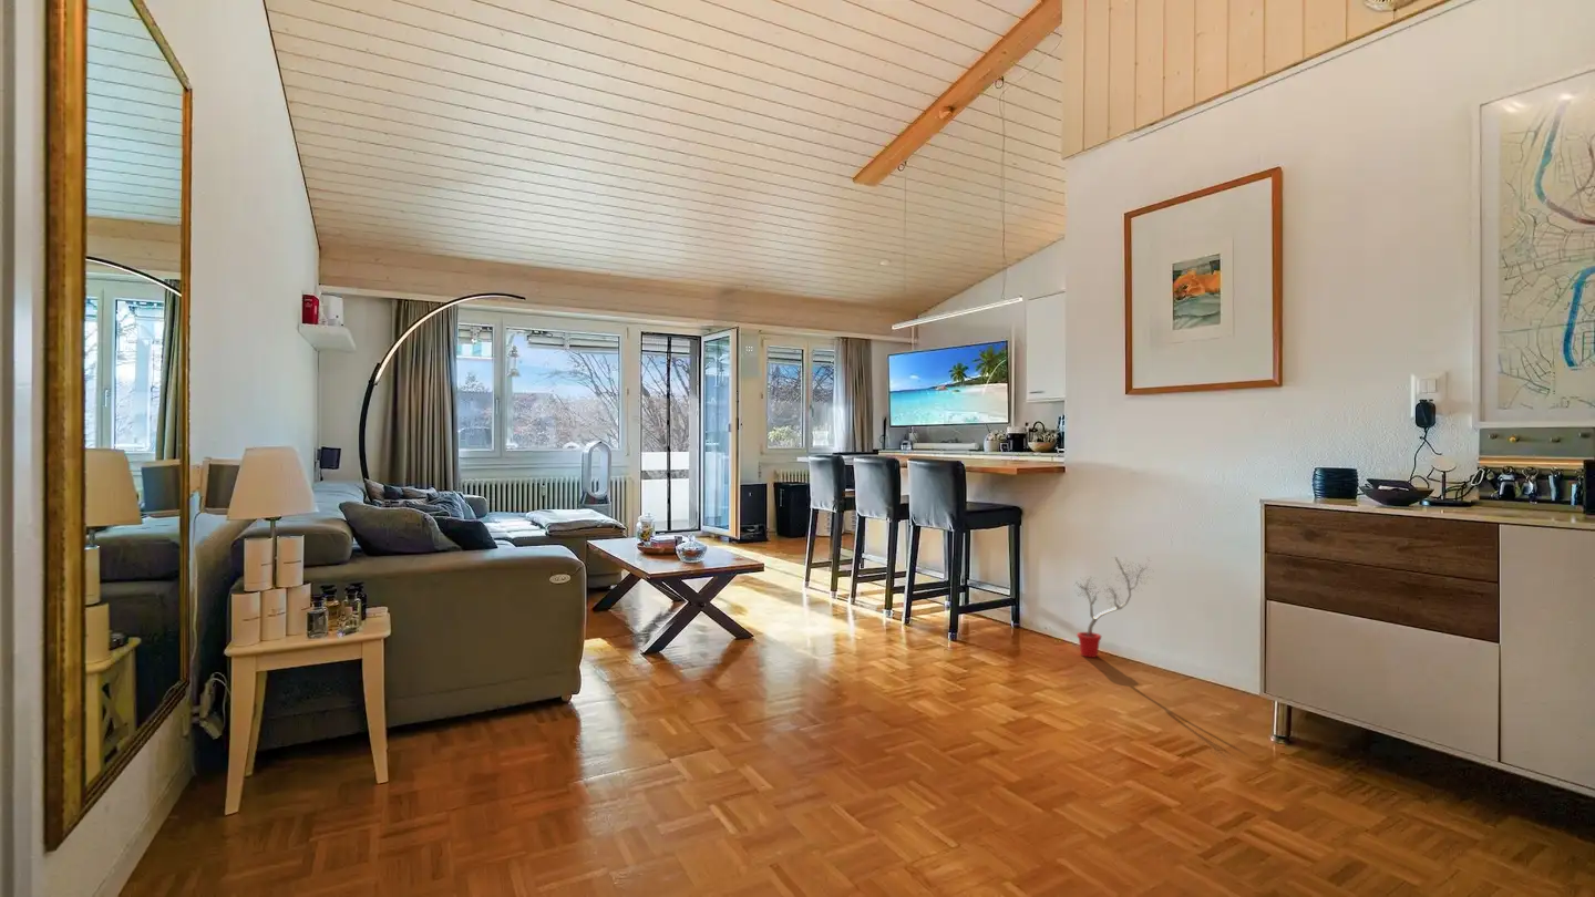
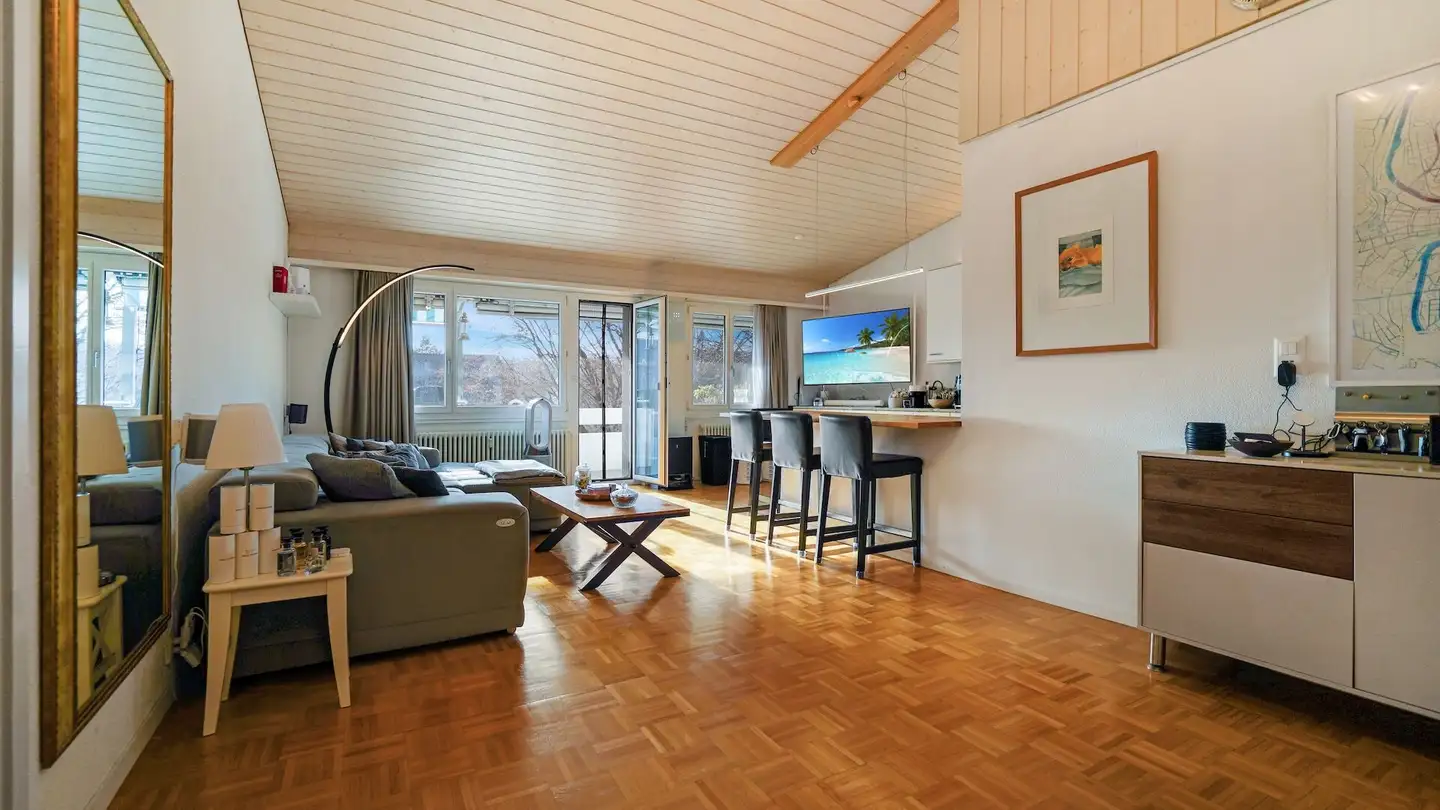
- potted tree [1074,556,1154,659]
